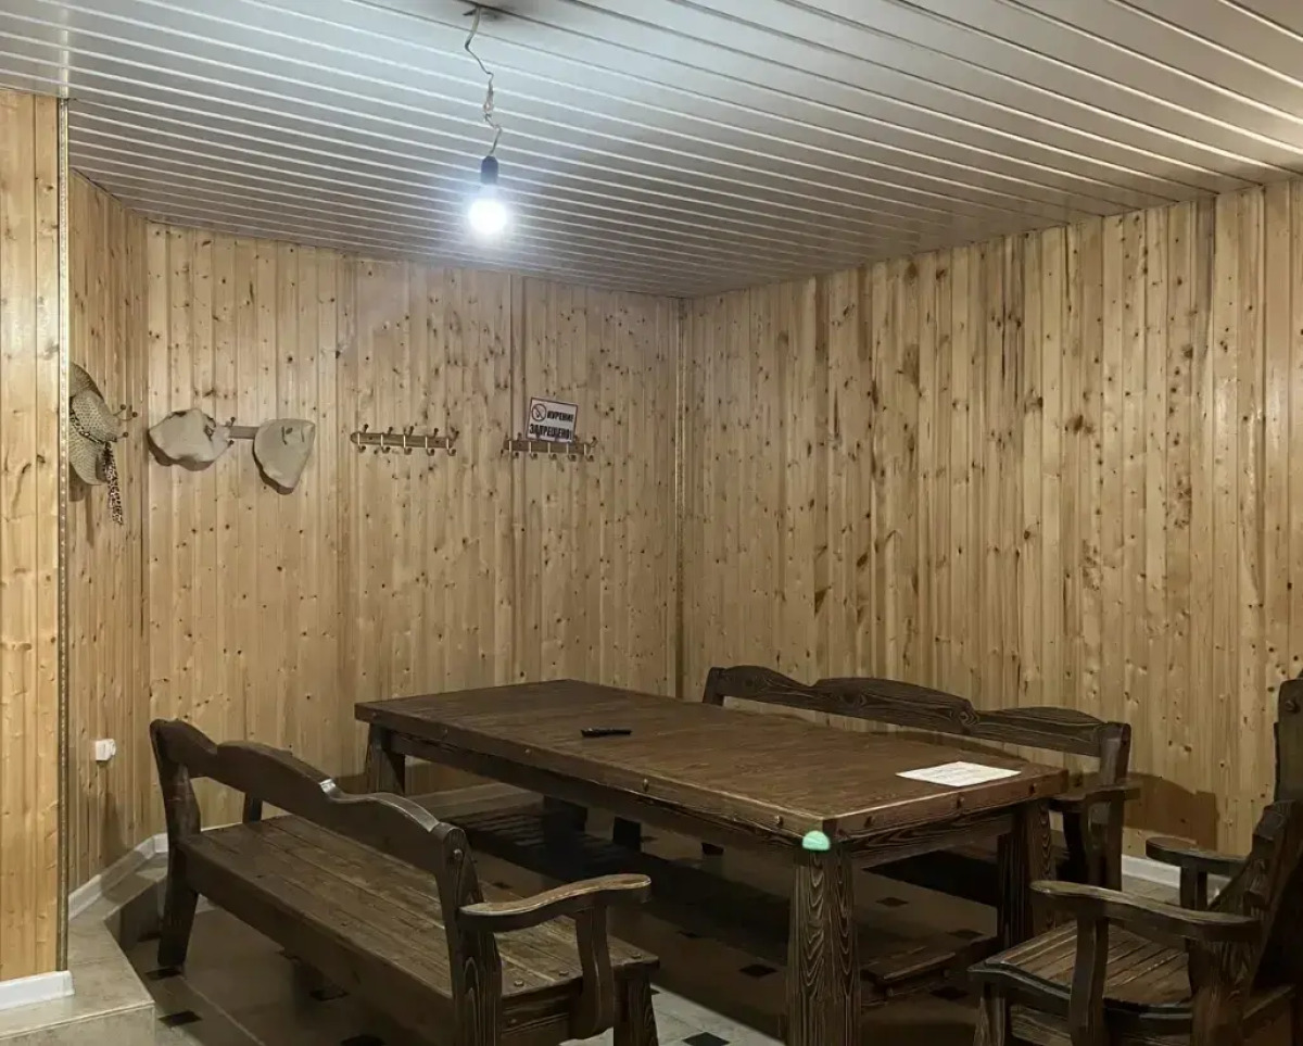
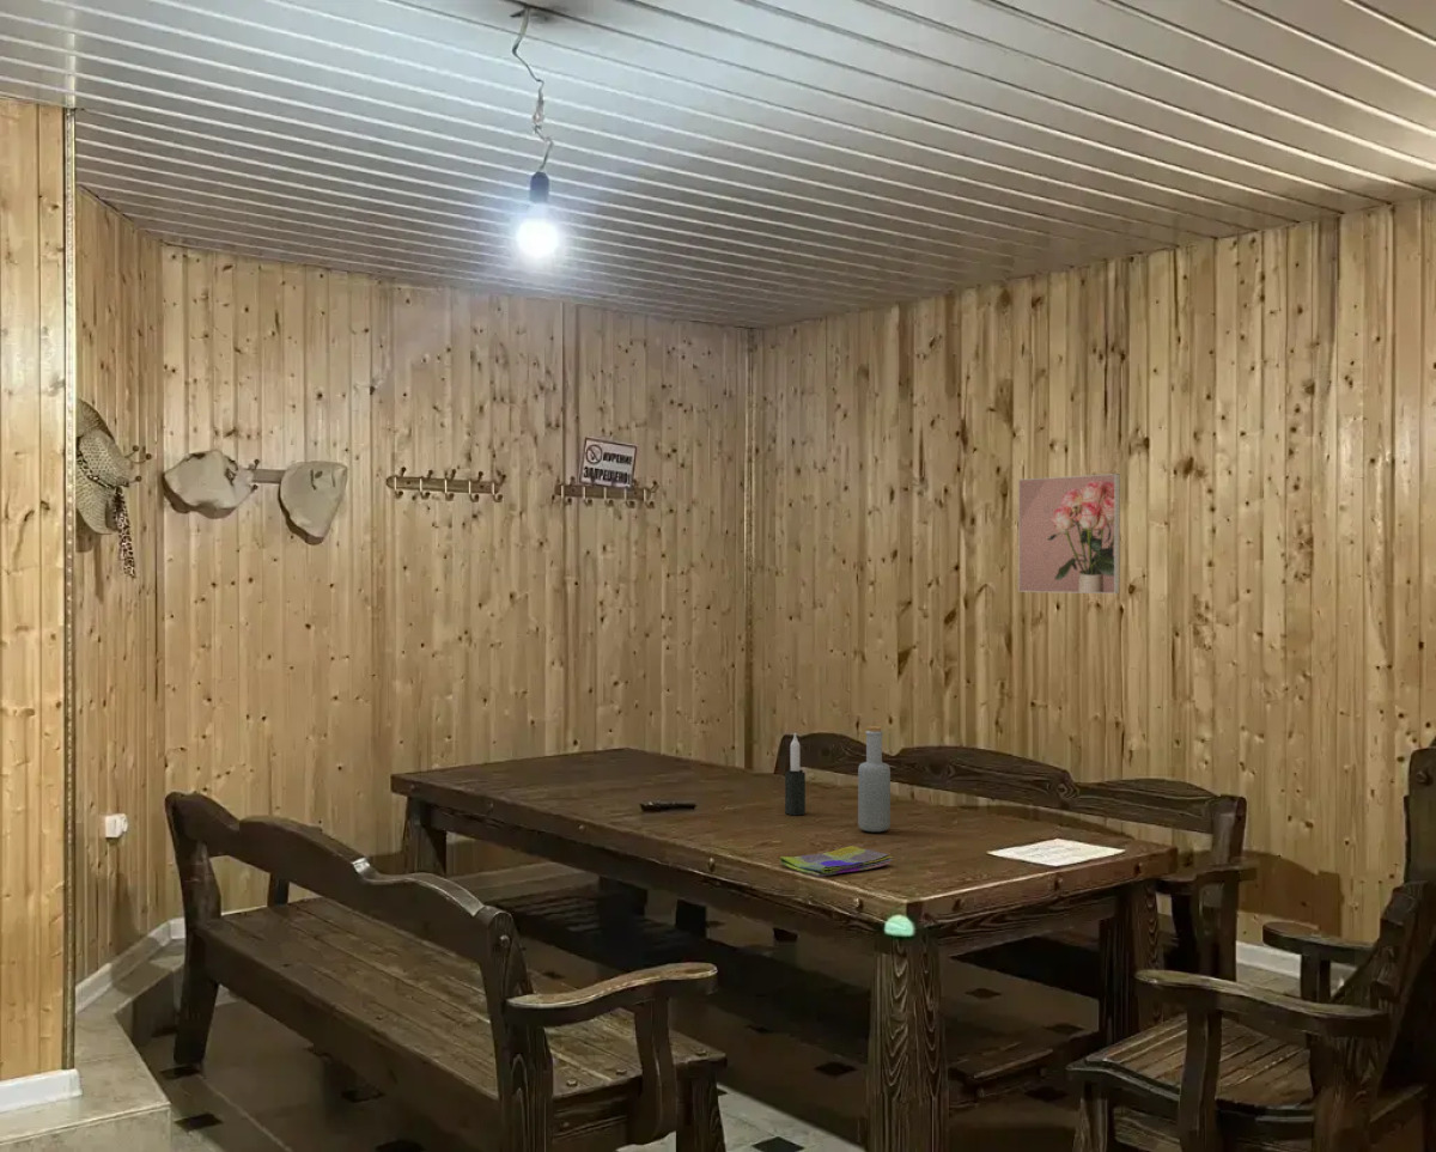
+ candle [784,732,807,817]
+ dish towel [779,845,893,878]
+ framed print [1017,473,1121,595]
+ bottle [857,725,892,833]
